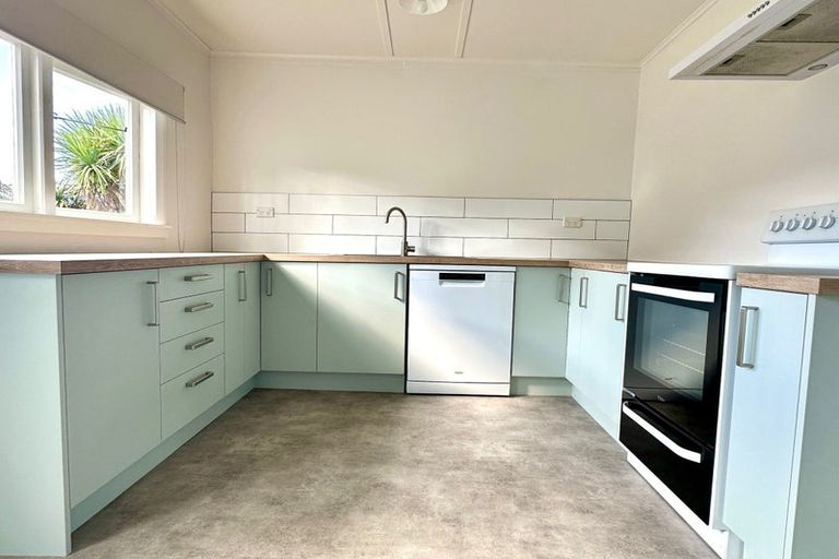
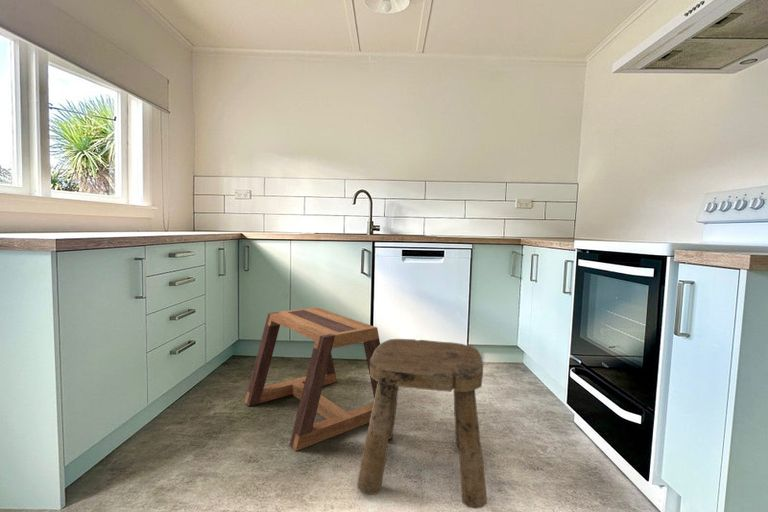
+ stool [356,338,488,510]
+ stool [244,306,381,452]
